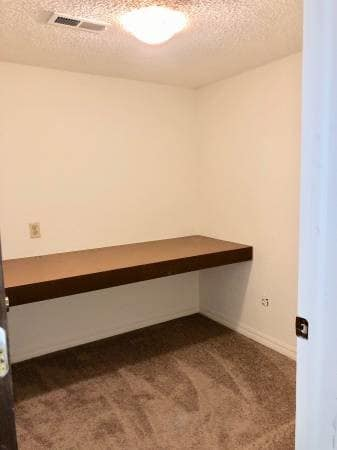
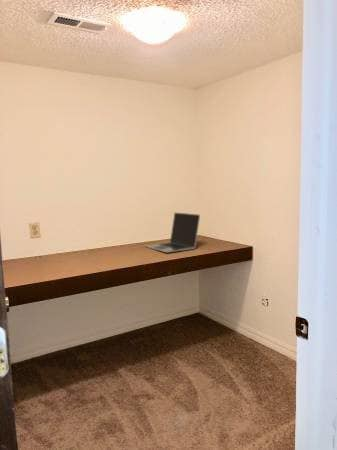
+ laptop [143,211,201,253]
